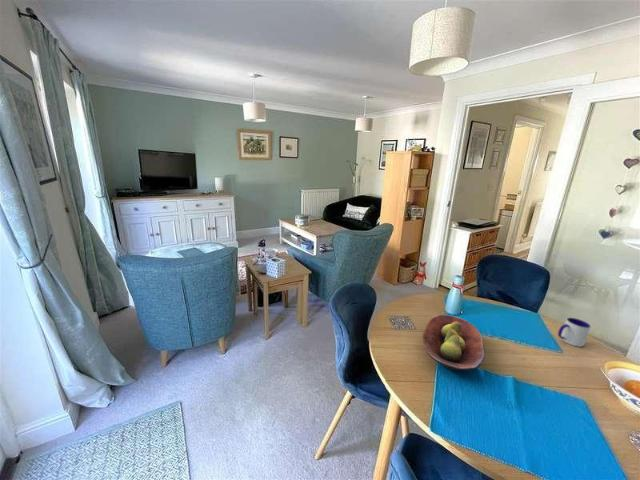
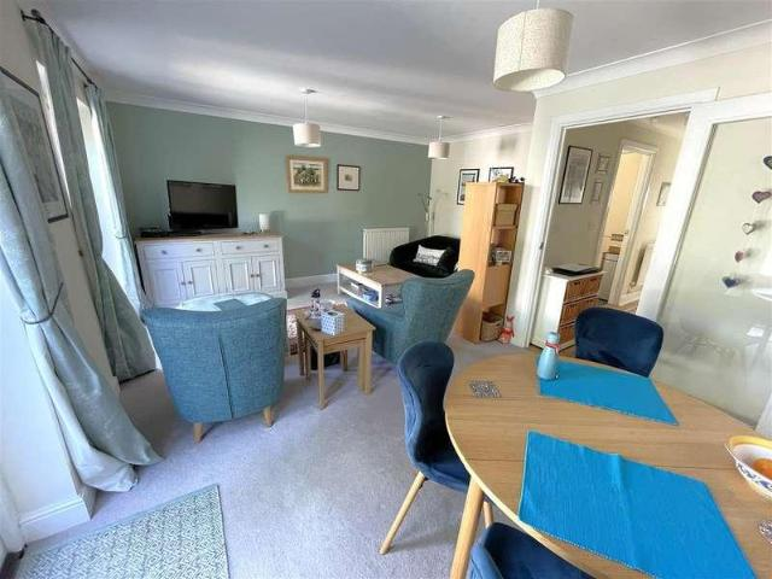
- mug [557,317,592,348]
- fruit bowl [422,314,486,372]
